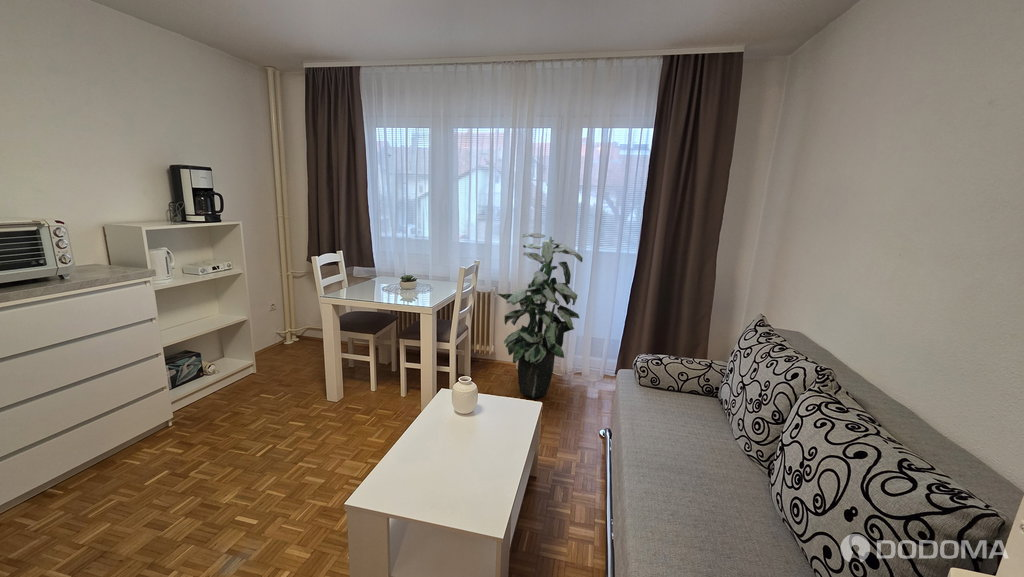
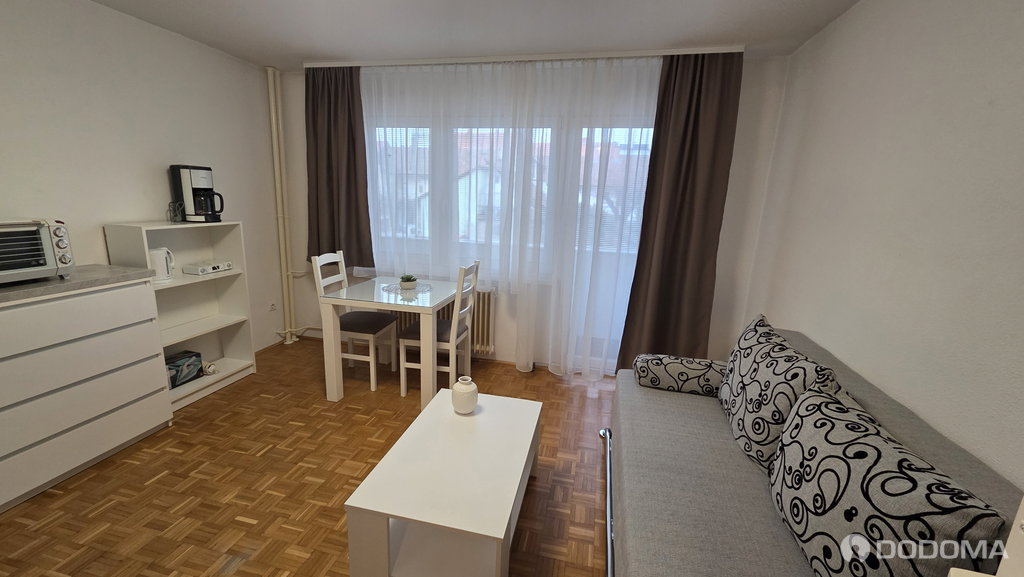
- indoor plant [497,232,584,399]
